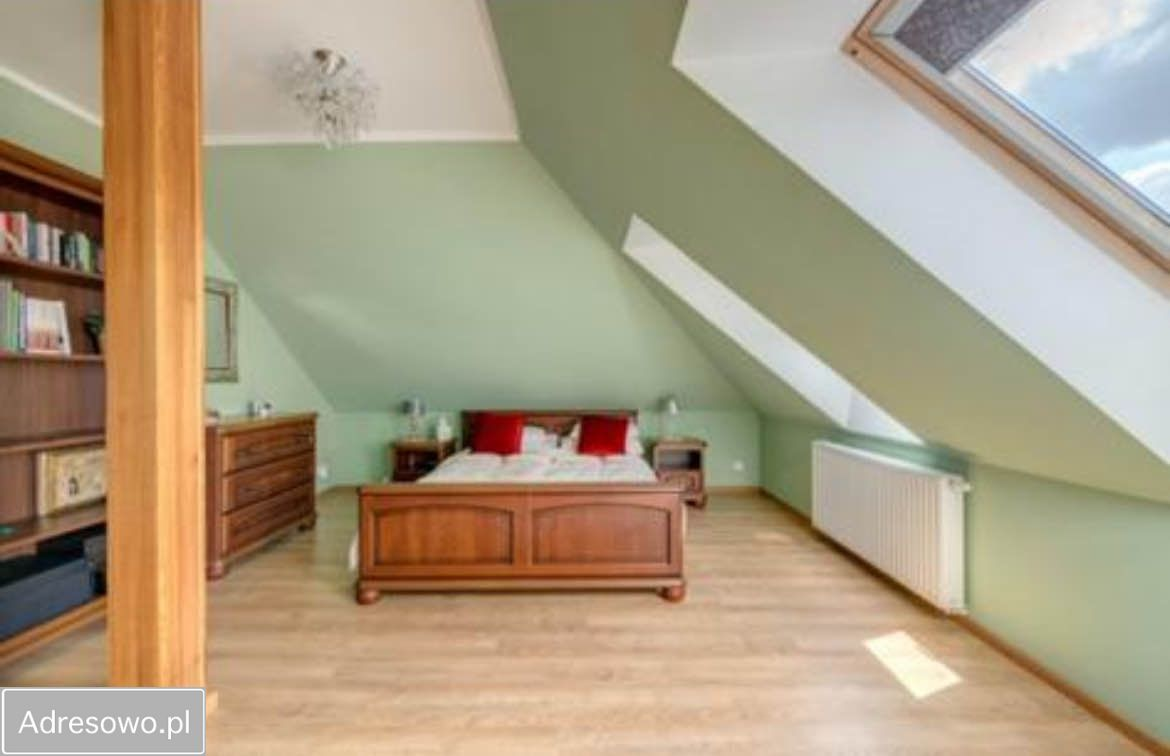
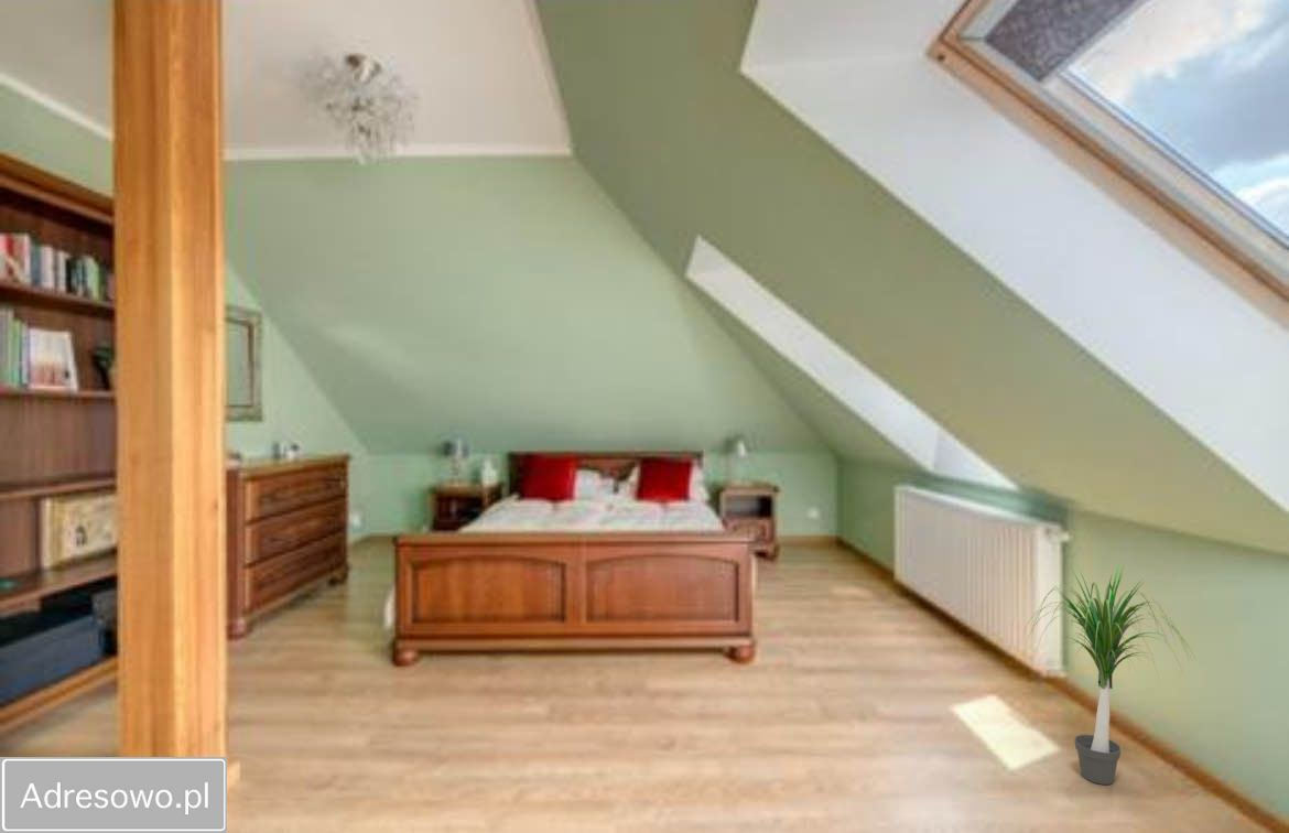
+ potted plant [1021,560,1196,786]
